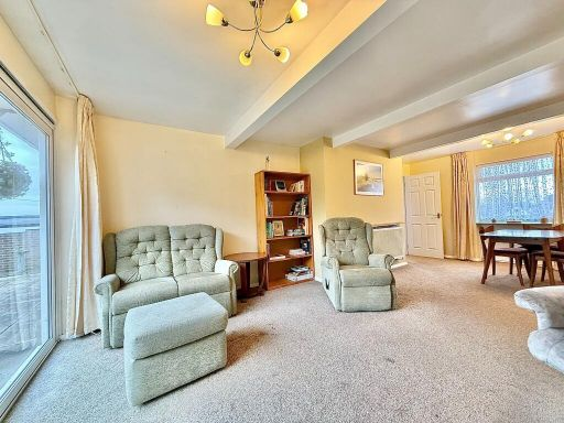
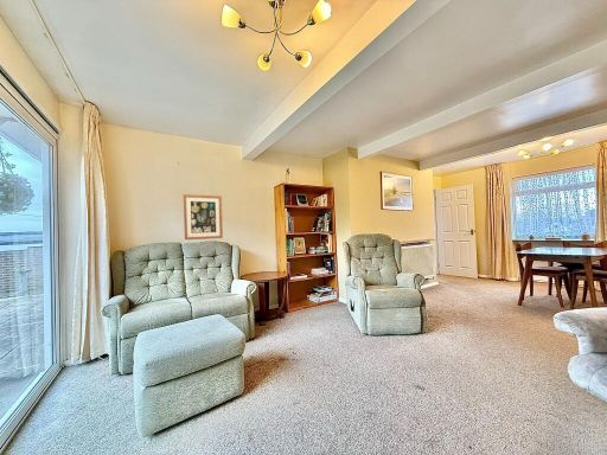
+ wall art [183,193,224,241]
